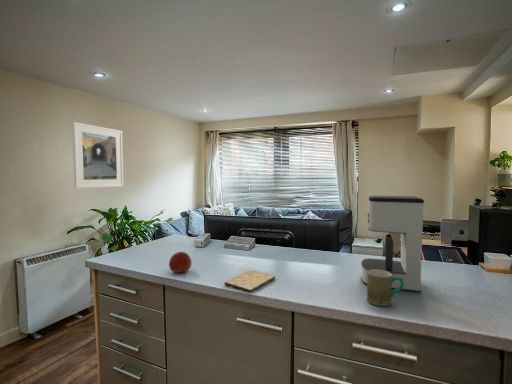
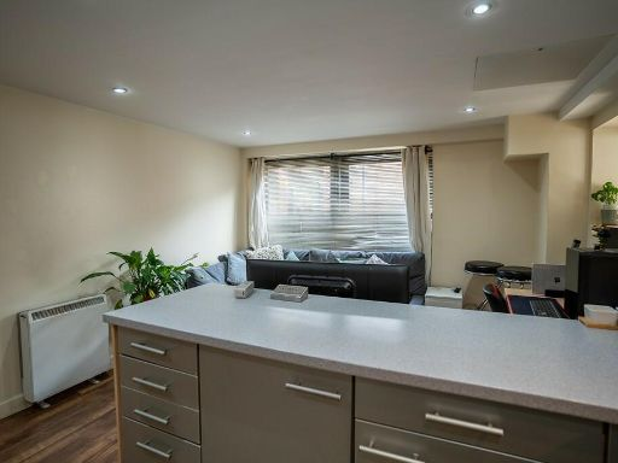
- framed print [72,121,124,189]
- mug [366,269,403,307]
- cutting board [224,269,276,293]
- fruit [168,251,193,274]
- coffee maker [360,195,425,293]
